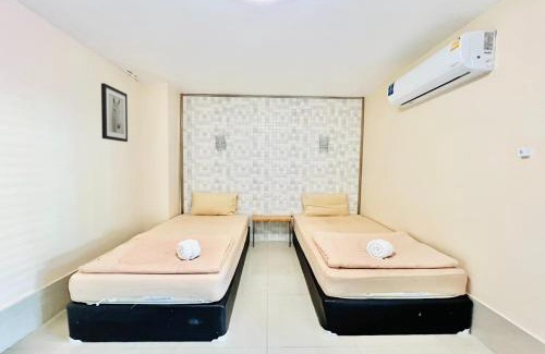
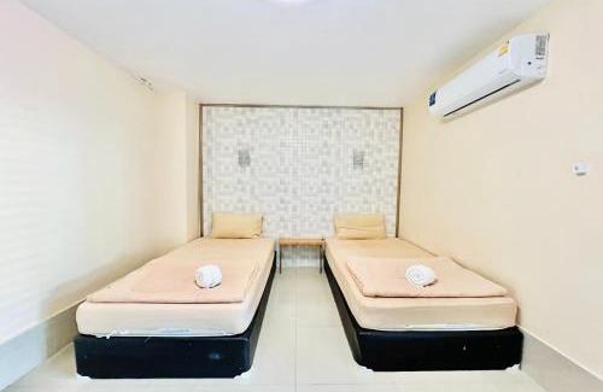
- wall art [100,82,129,143]
